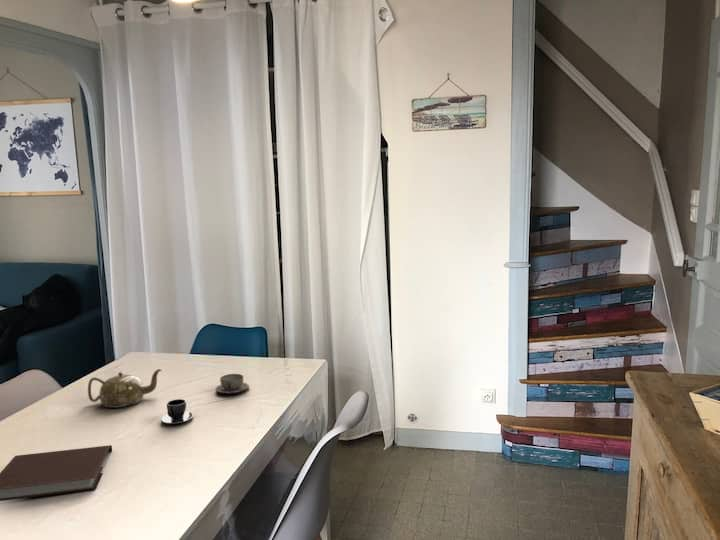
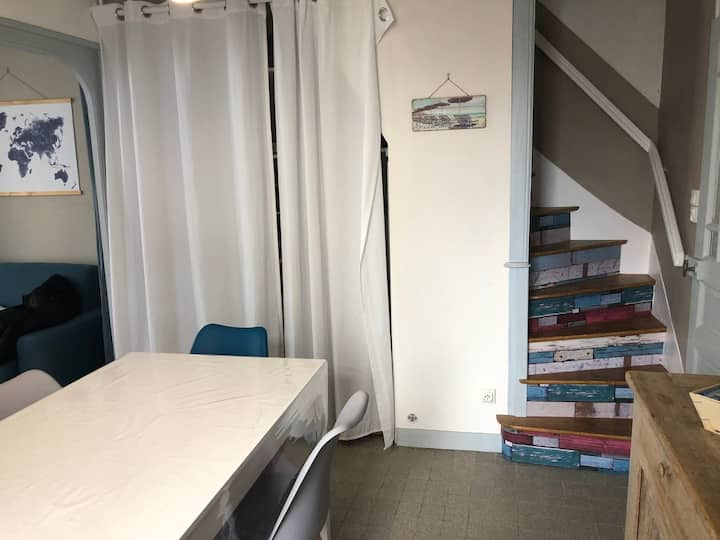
- teacup [160,398,194,425]
- notebook [0,444,113,502]
- teapot [87,368,162,409]
- teacup [214,373,250,395]
